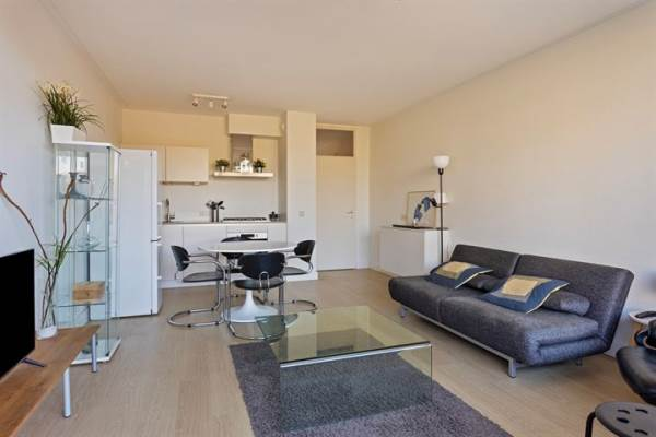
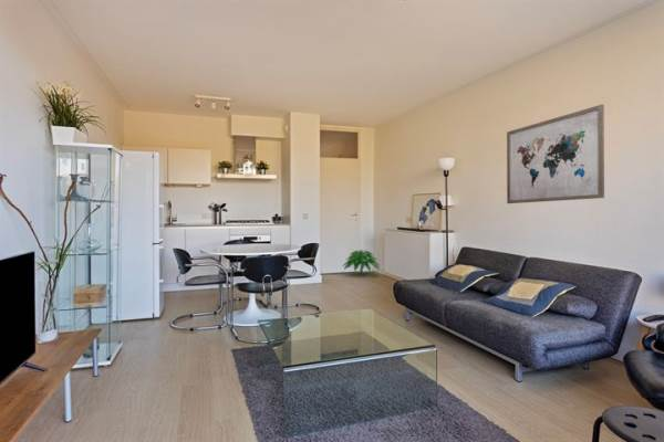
+ indoor plant [342,250,382,276]
+ wall art [506,103,605,204]
